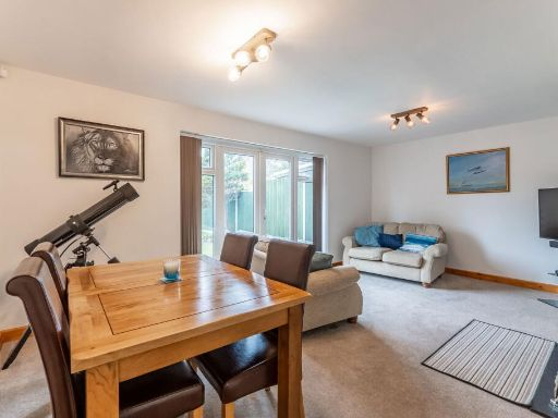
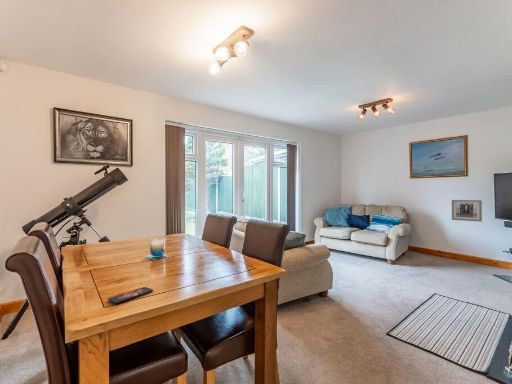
+ wall art [451,199,483,223]
+ smartphone [107,286,154,305]
